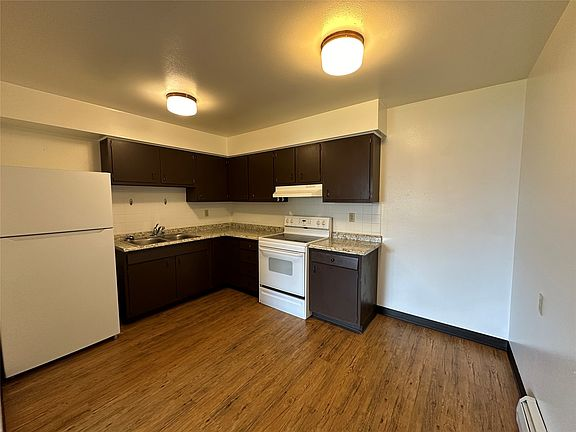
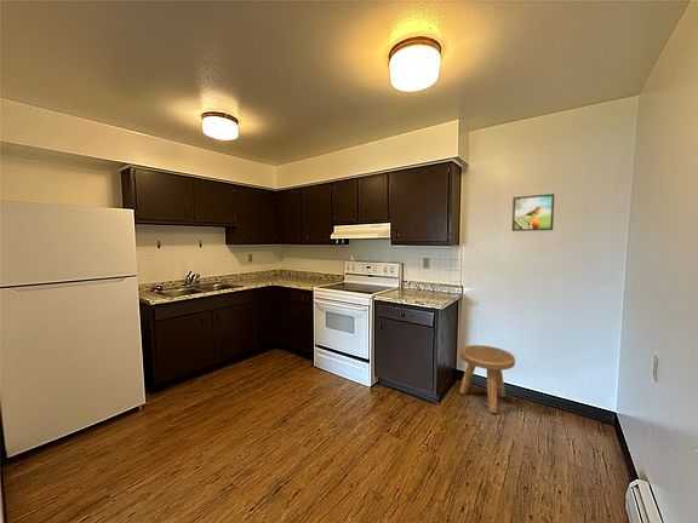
+ stool [458,344,516,414]
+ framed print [511,192,555,232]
